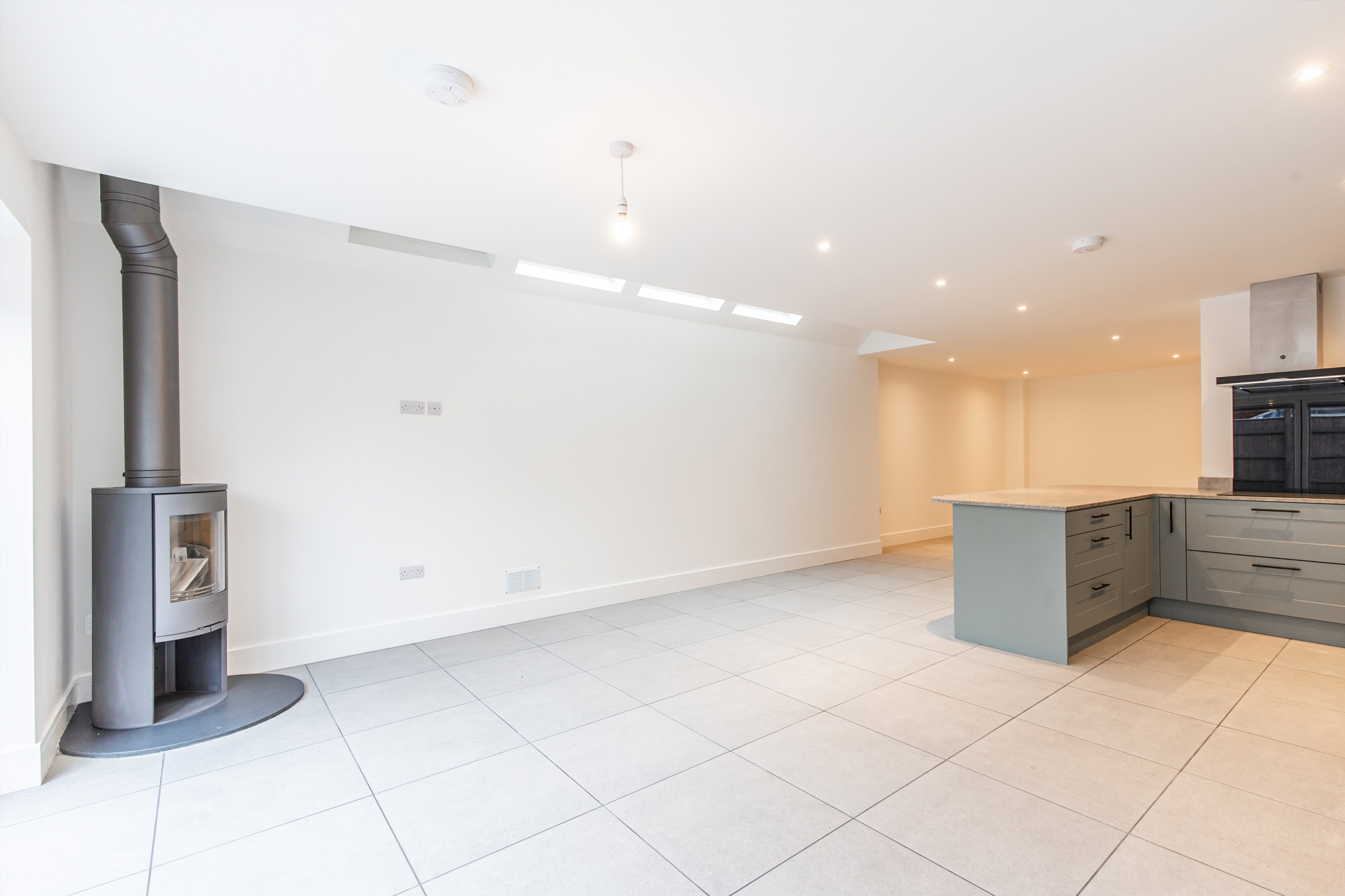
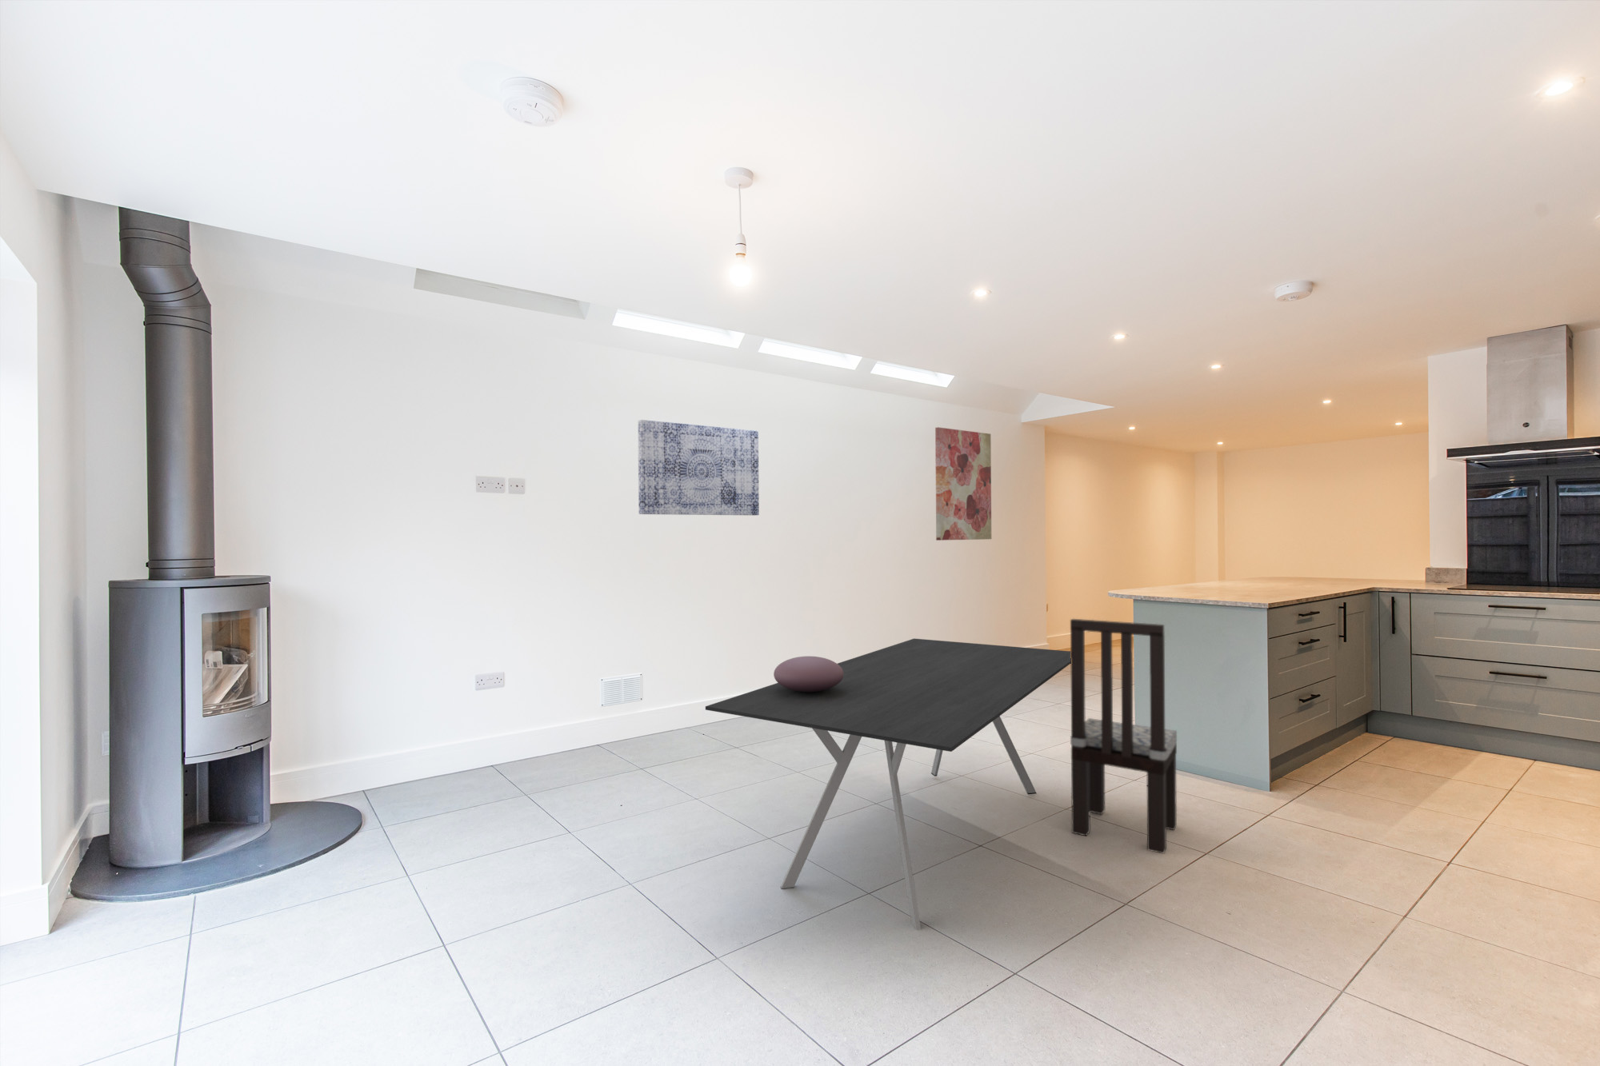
+ dining table [704,638,1071,930]
+ dining chair [1069,619,1178,854]
+ wall art [934,426,992,541]
+ decorative bowl [773,656,843,691]
+ wall art [638,419,760,516]
